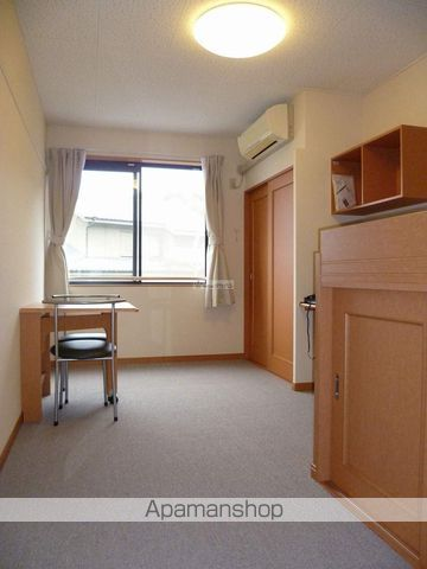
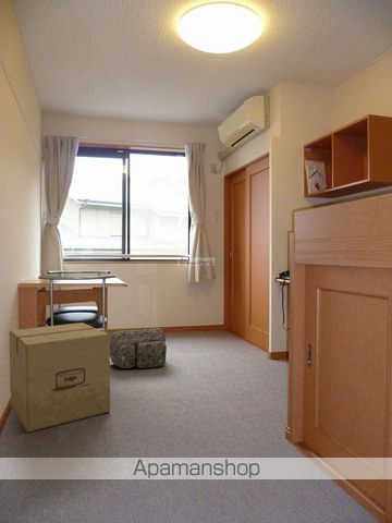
+ cardboard box [8,321,111,434]
+ backpack [110,327,168,369]
